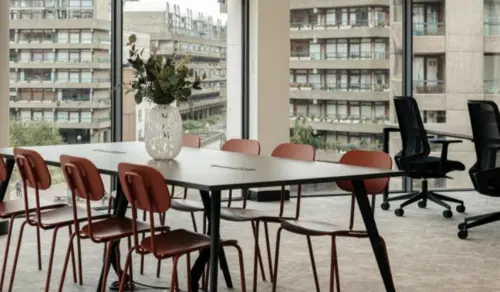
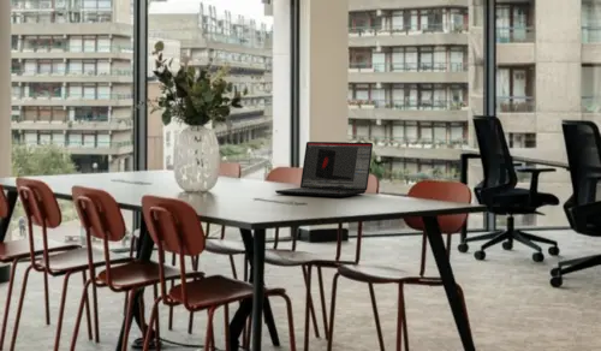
+ laptop [274,141,374,197]
